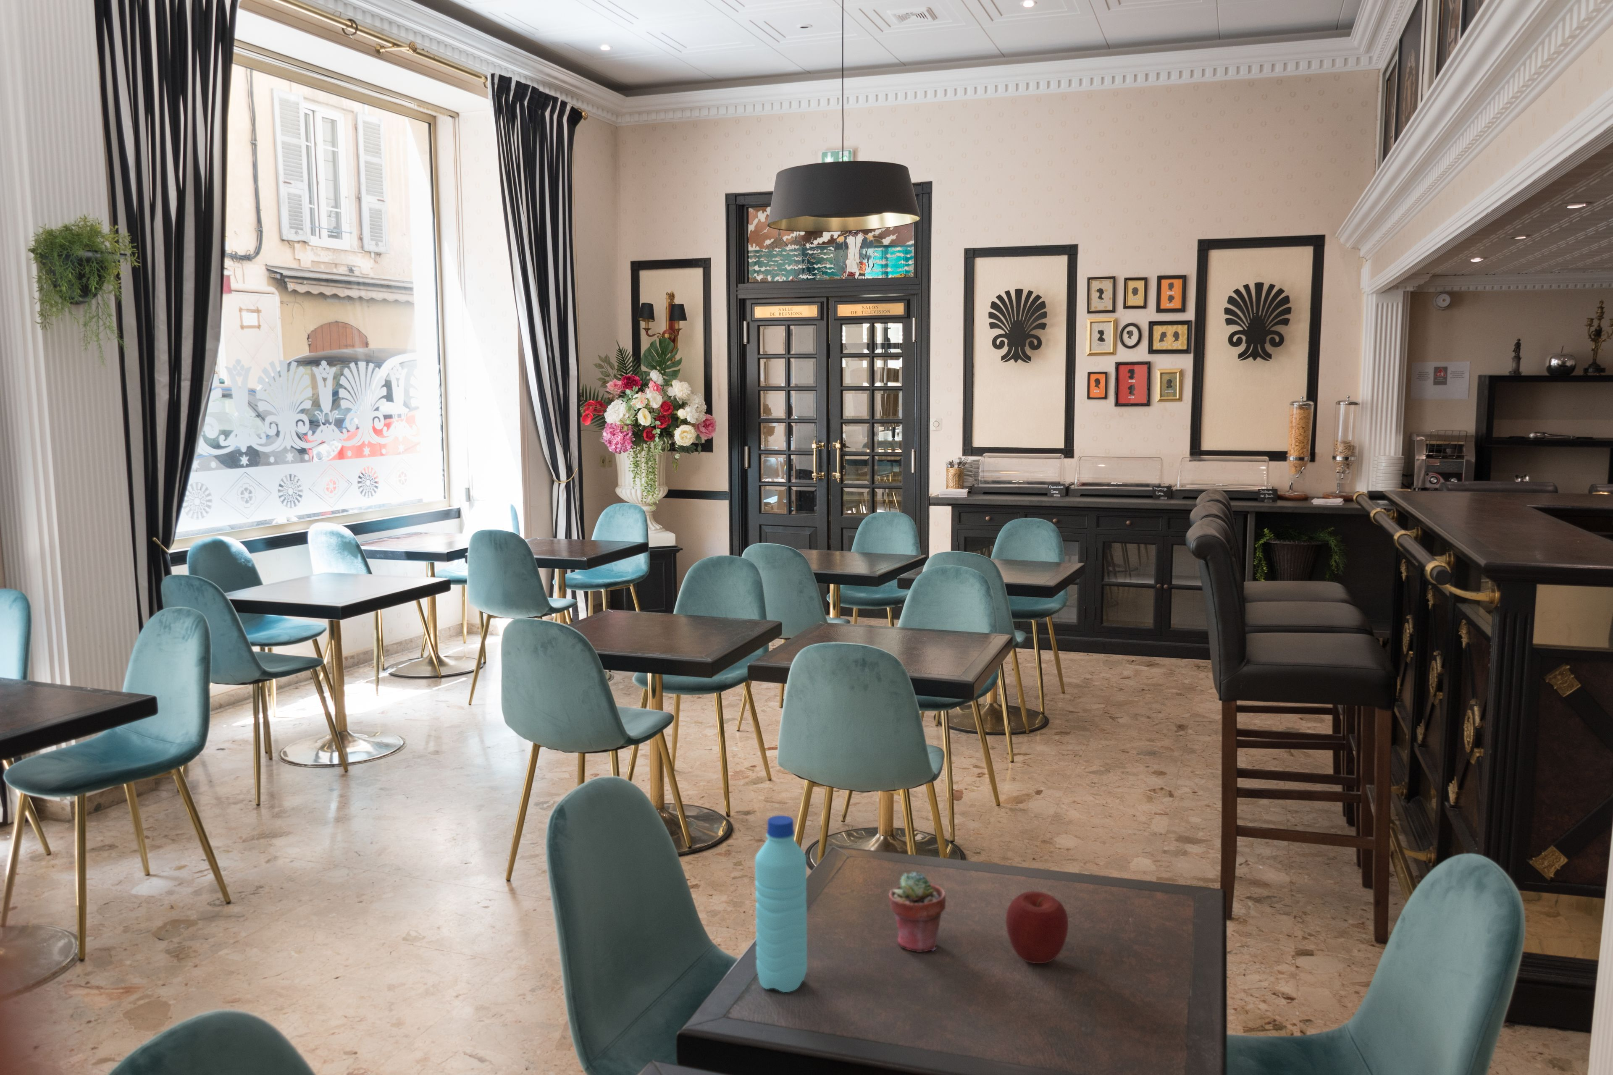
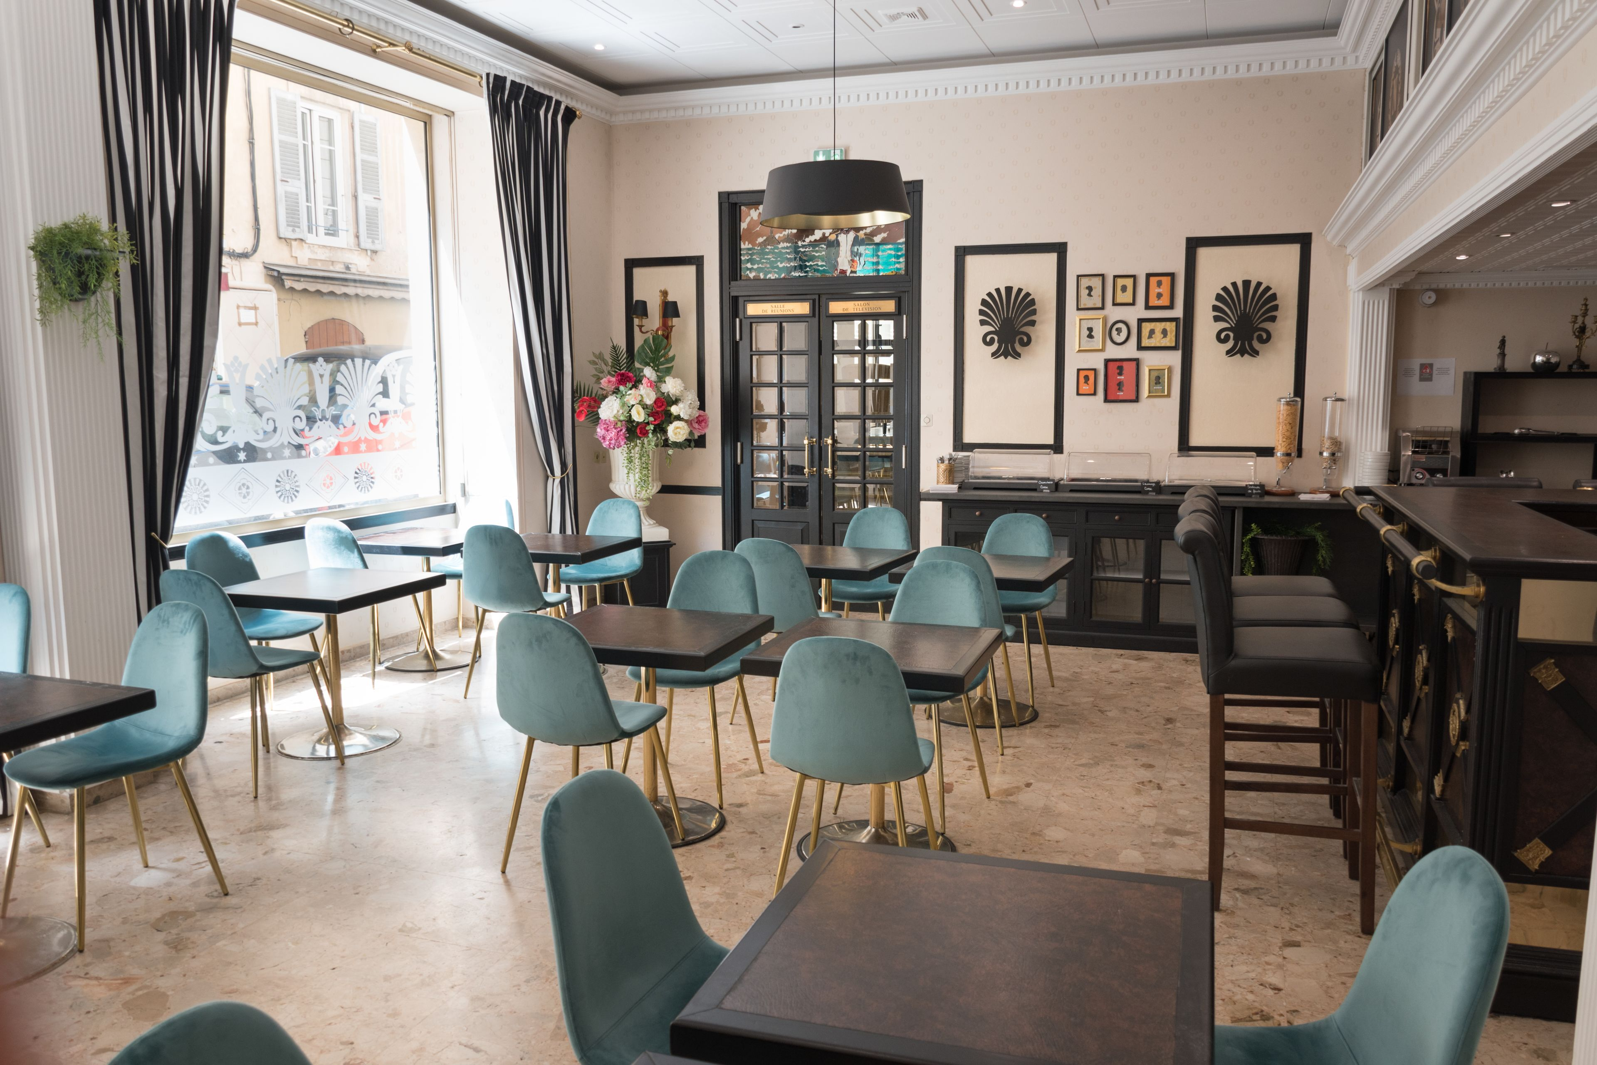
- potted succulent [888,871,947,953]
- apple [1006,890,1068,963]
- water bottle [755,815,808,992]
